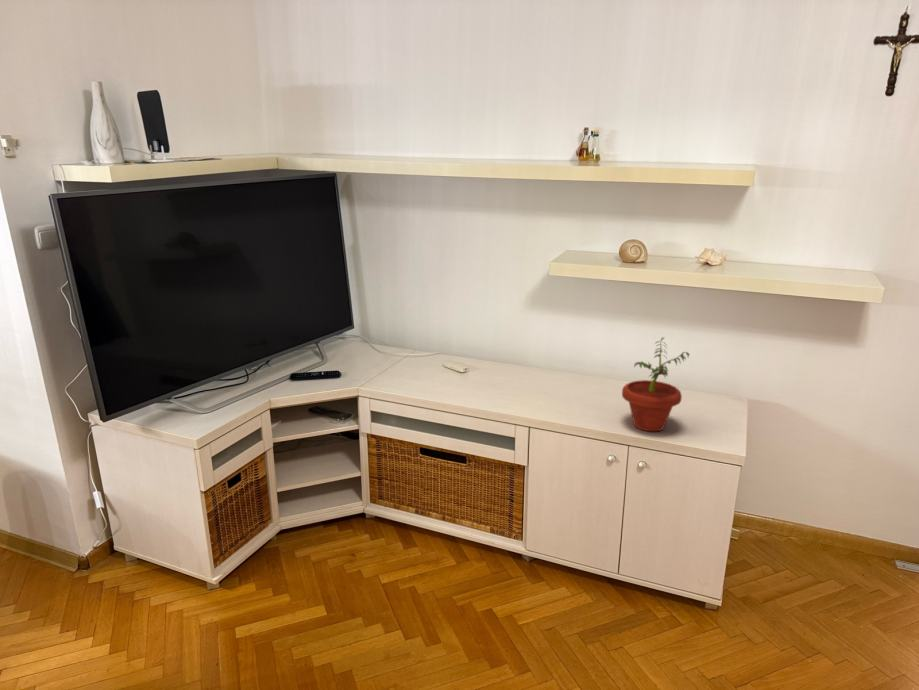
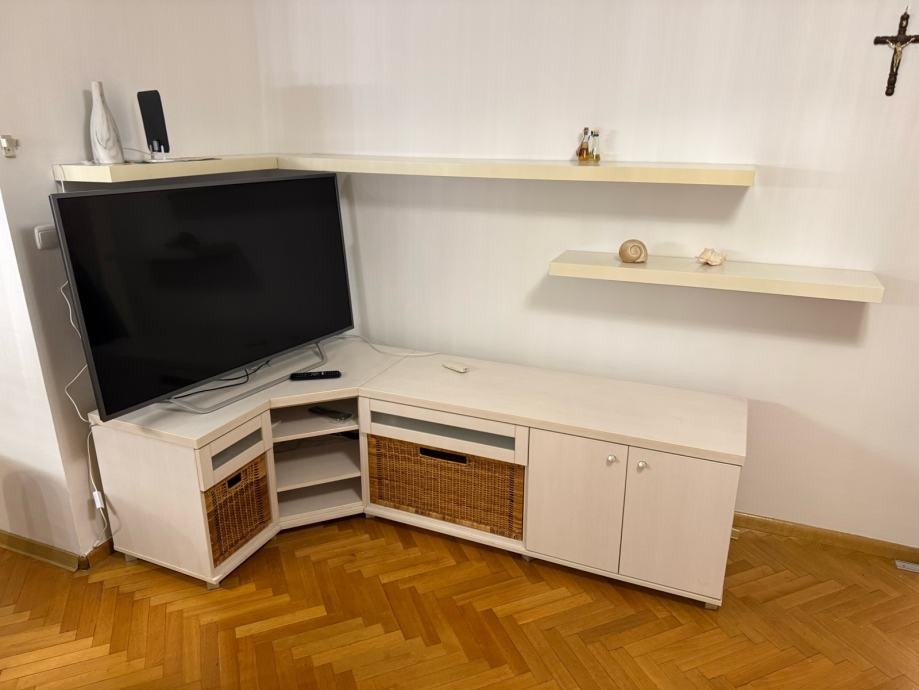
- potted plant [621,336,691,432]
